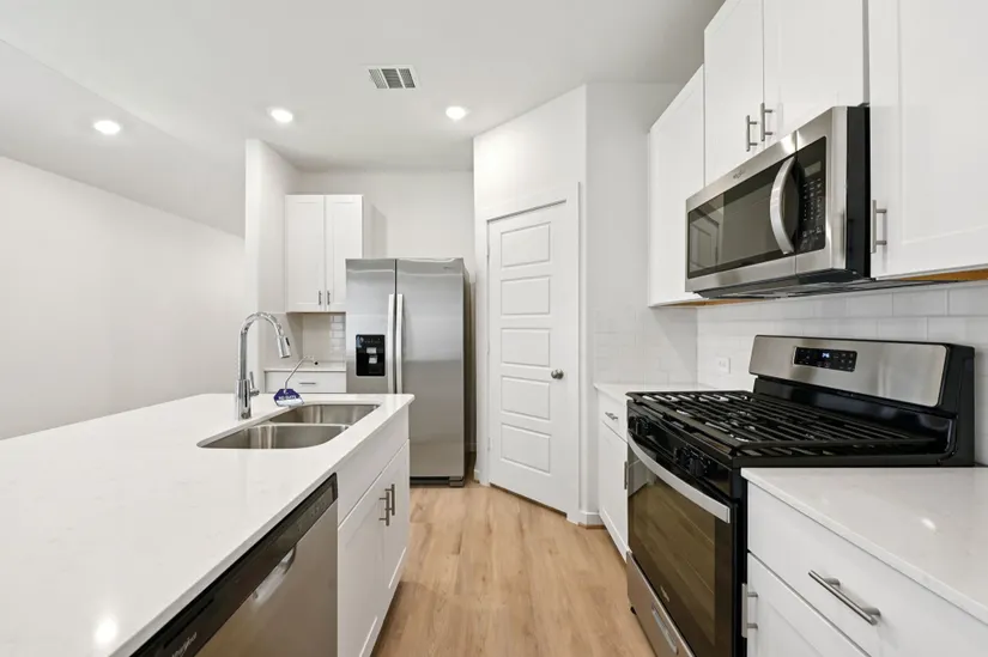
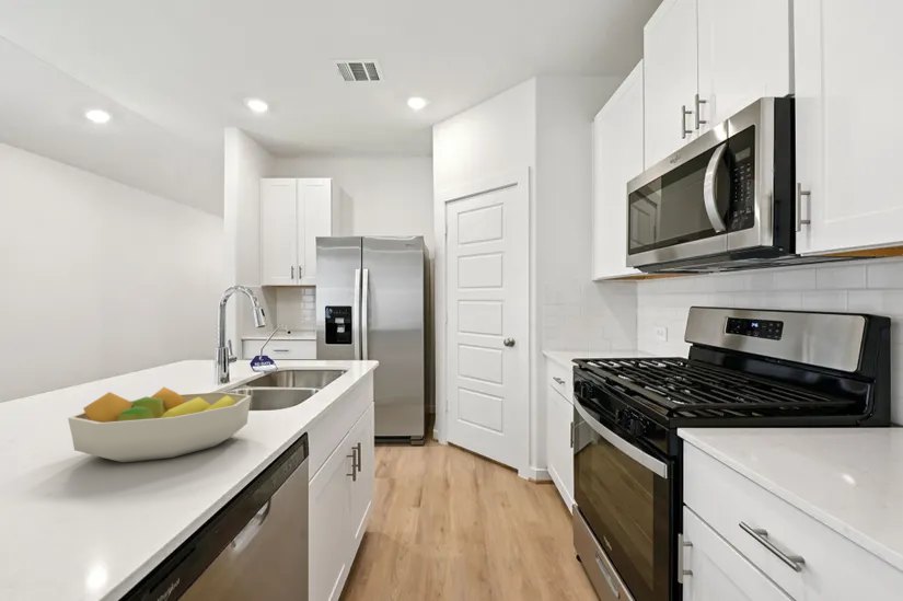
+ fruit bowl [67,386,253,463]
